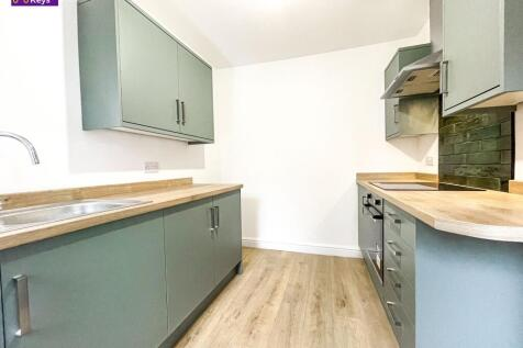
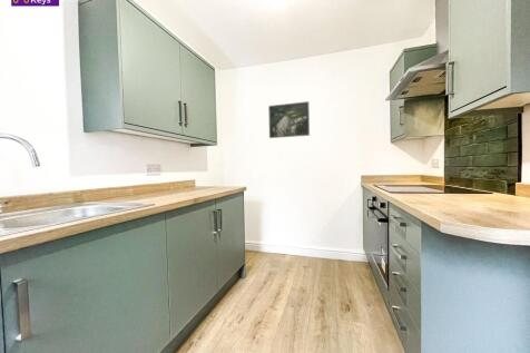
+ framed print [267,100,311,139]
